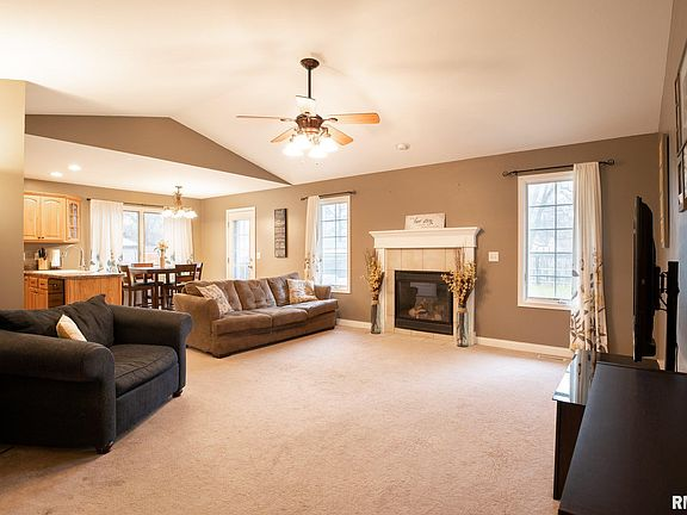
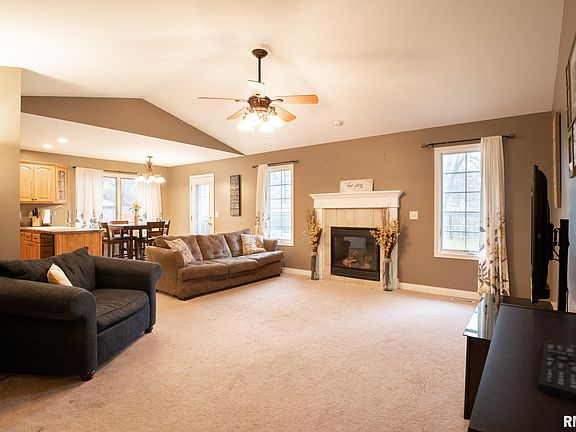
+ remote control [537,340,576,401]
